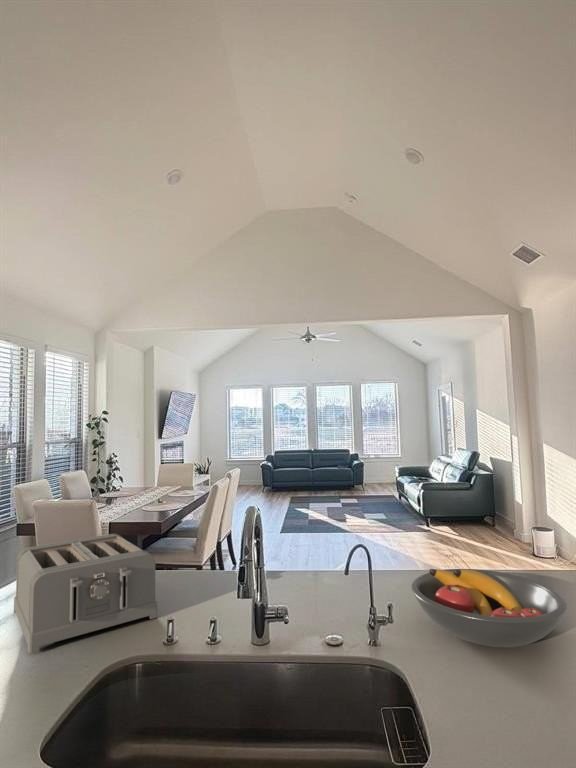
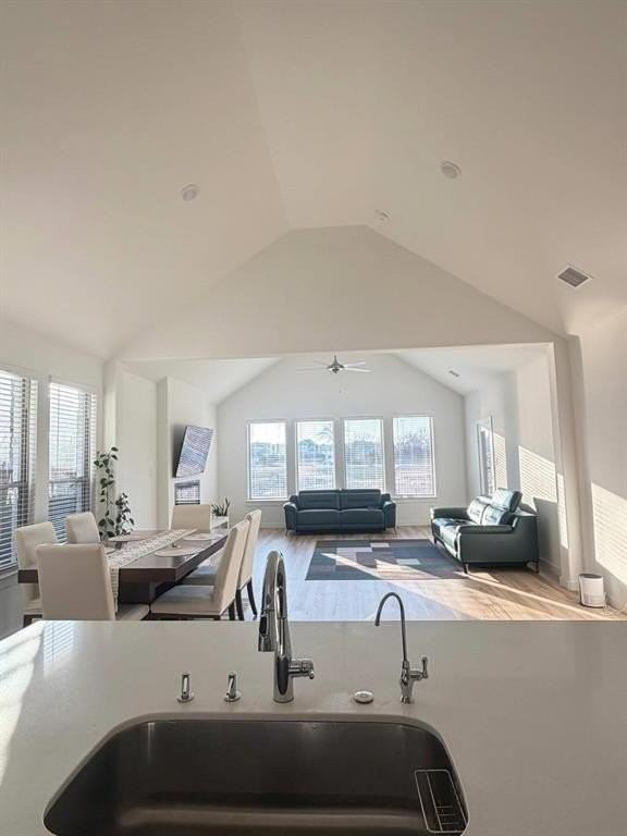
- fruit bowl [410,568,568,648]
- toaster [13,533,159,654]
